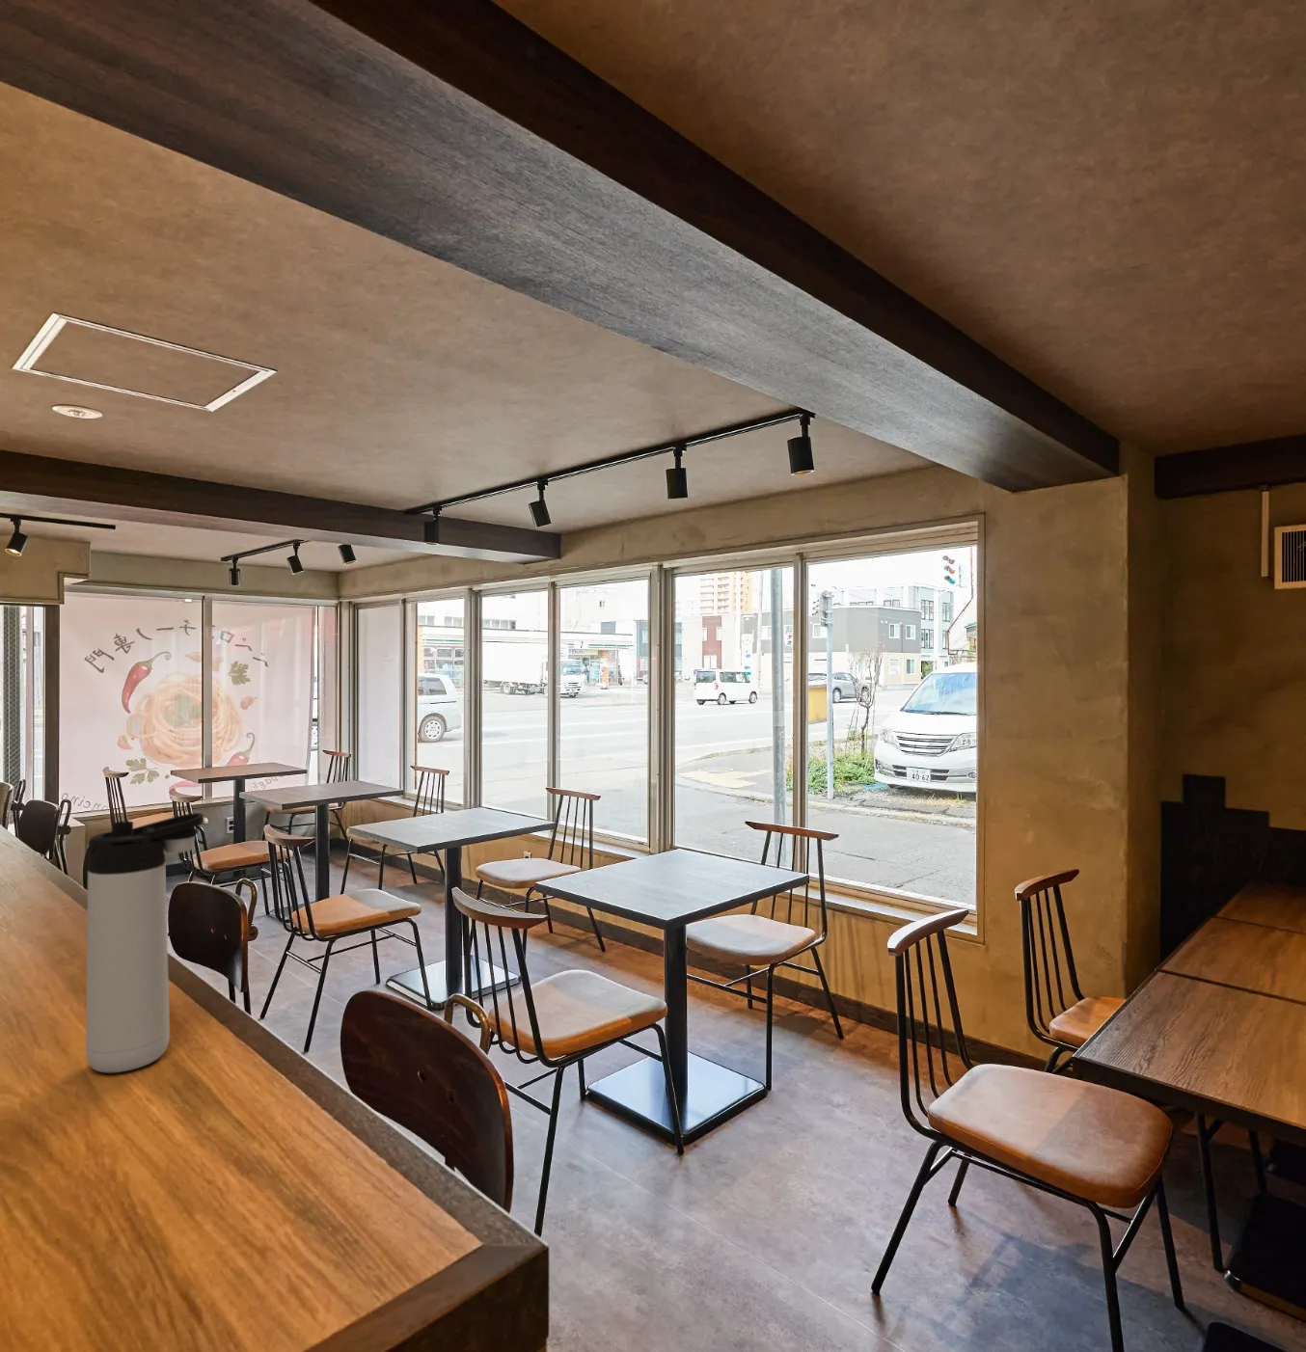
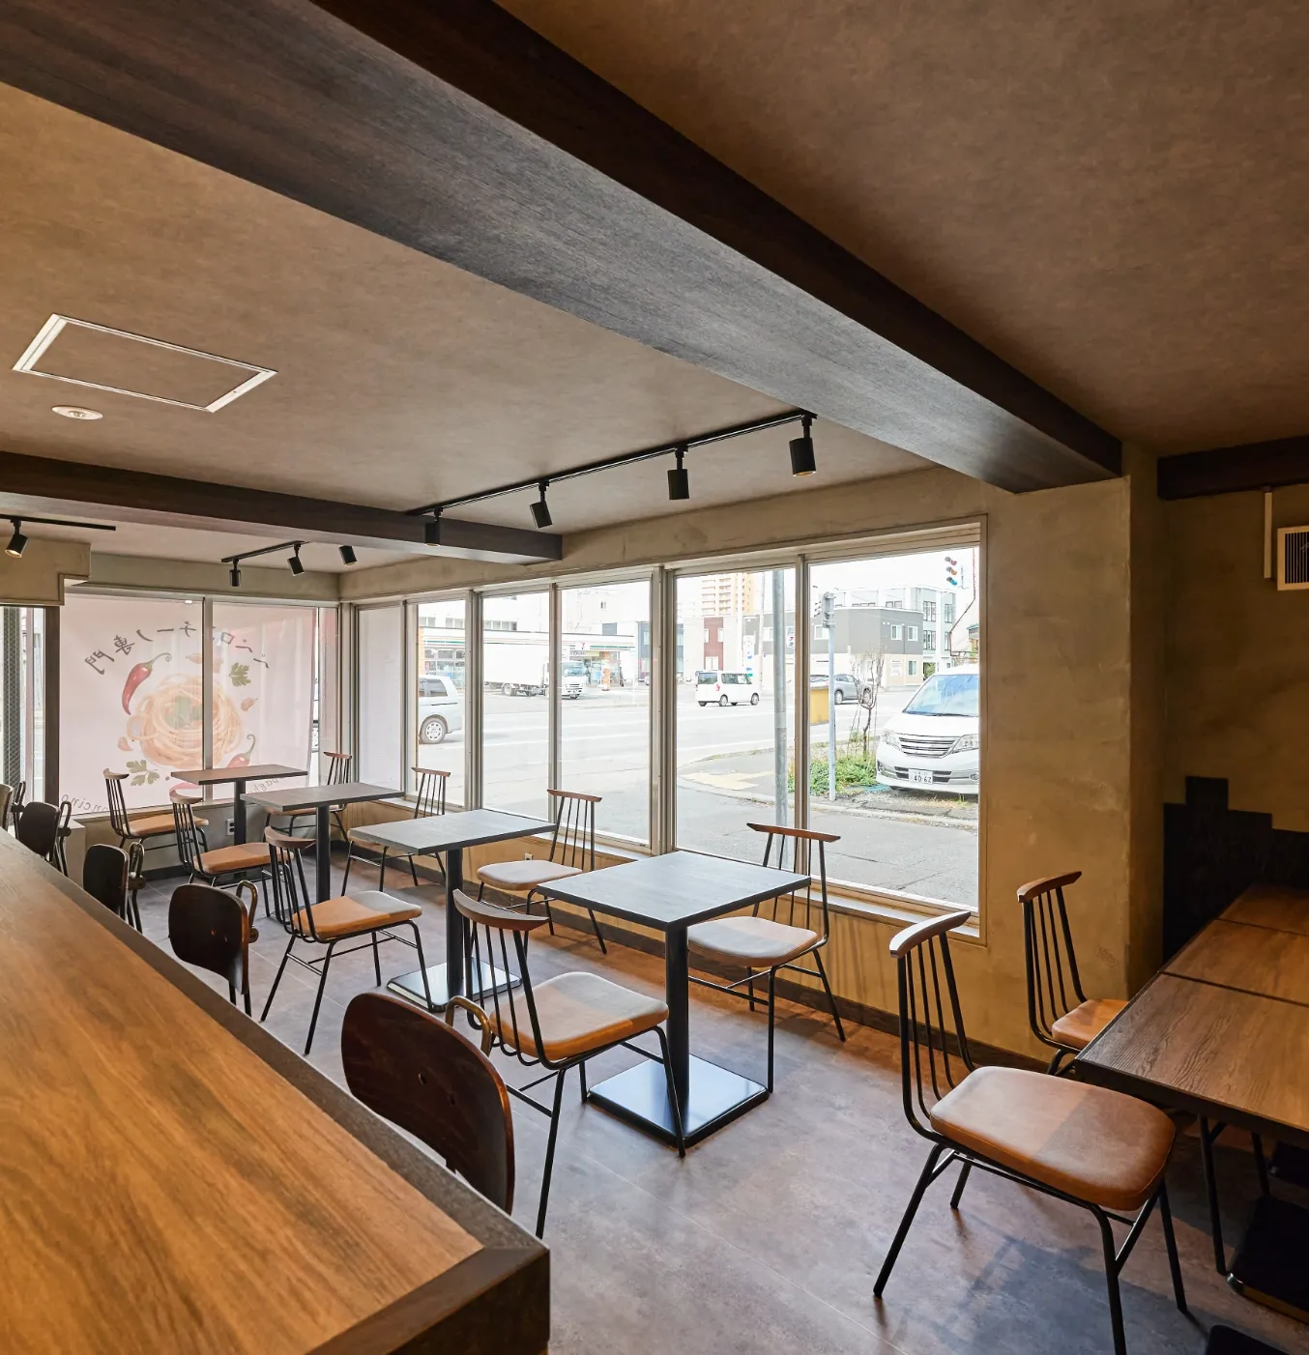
- thermos bottle [84,812,205,1073]
